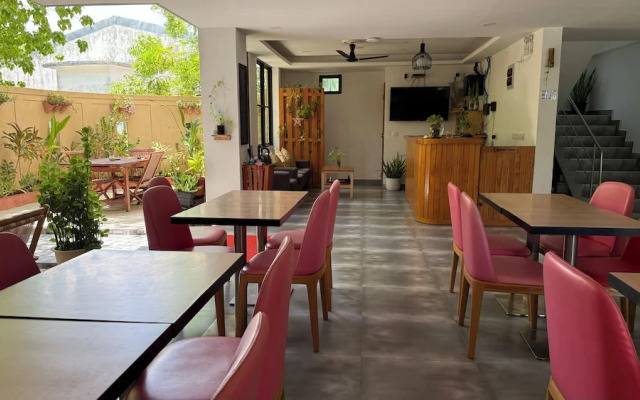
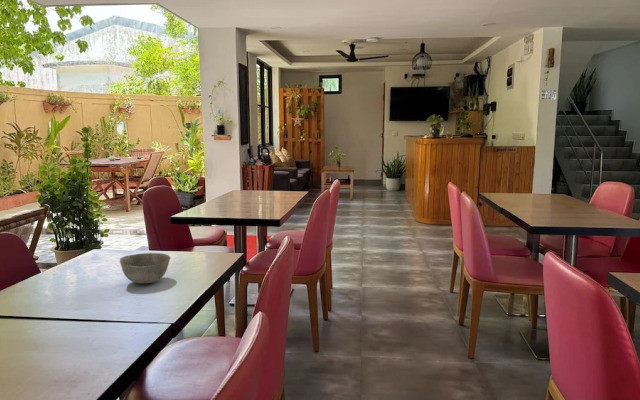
+ bowl [119,252,172,284]
